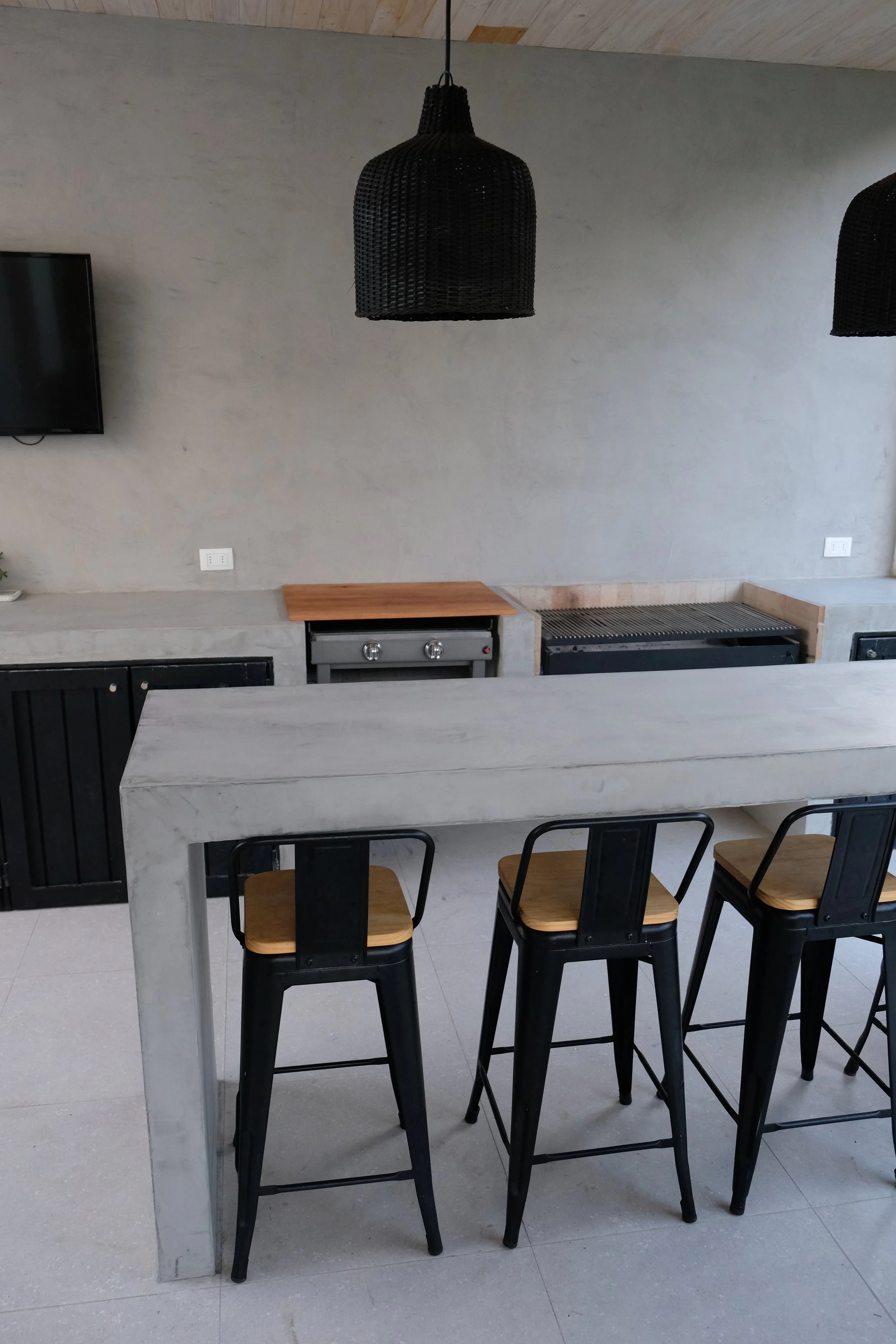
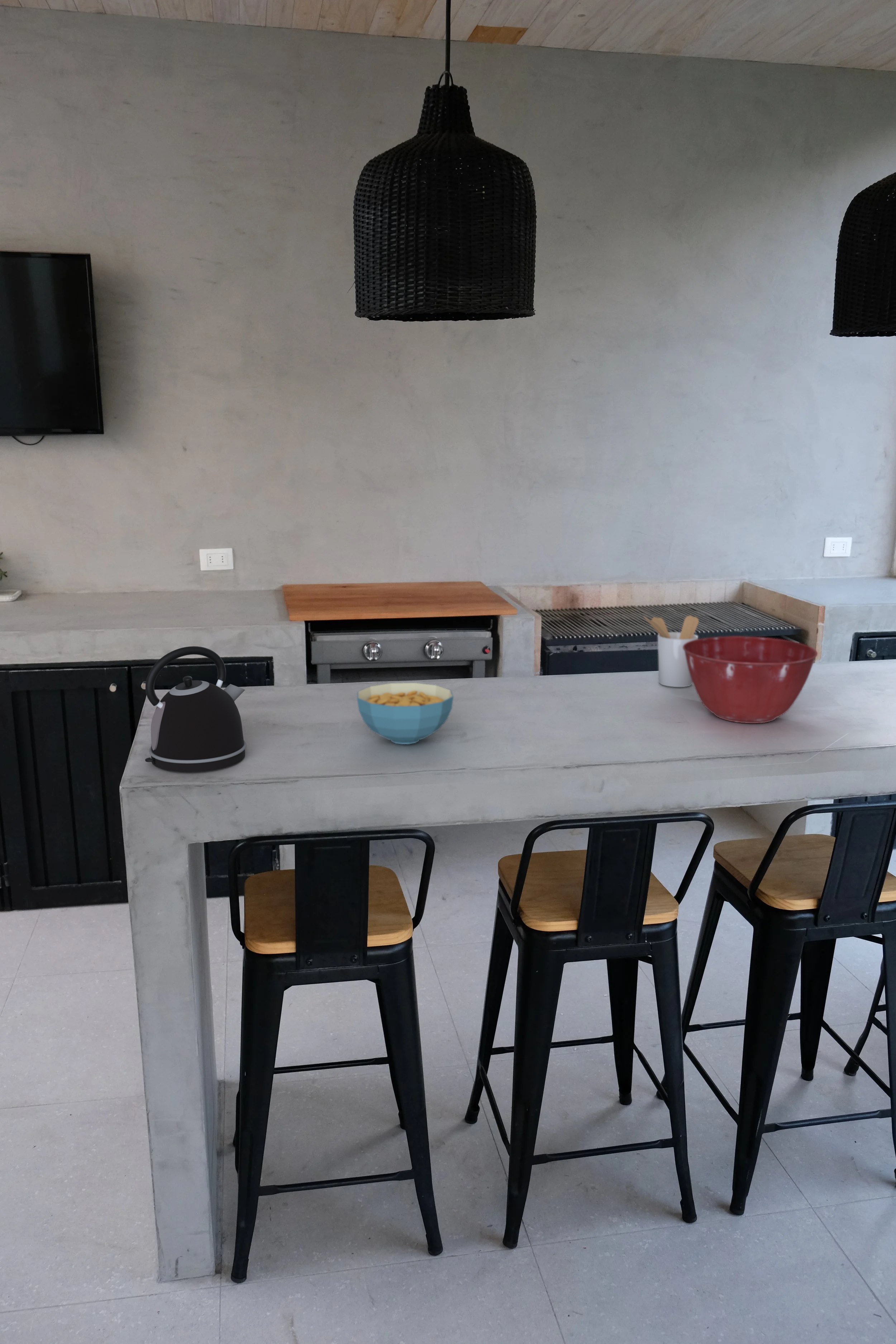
+ utensil holder [643,615,699,687]
+ kettle [145,646,247,772]
+ mixing bowl [683,636,818,724]
+ cereal bowl [357,682,454,745]
